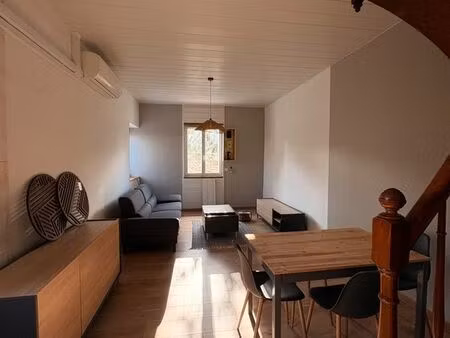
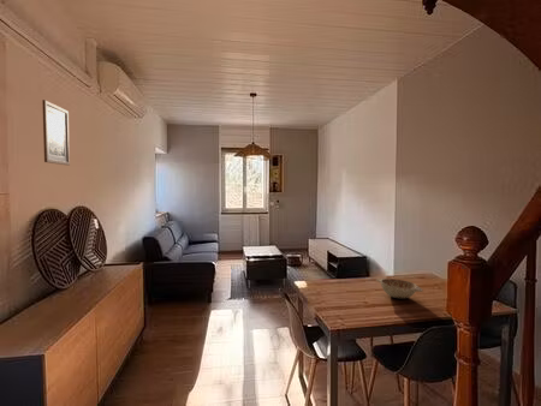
+ decorative bowl [375,277,424,299]
+ wall art [41,98,71,166]
